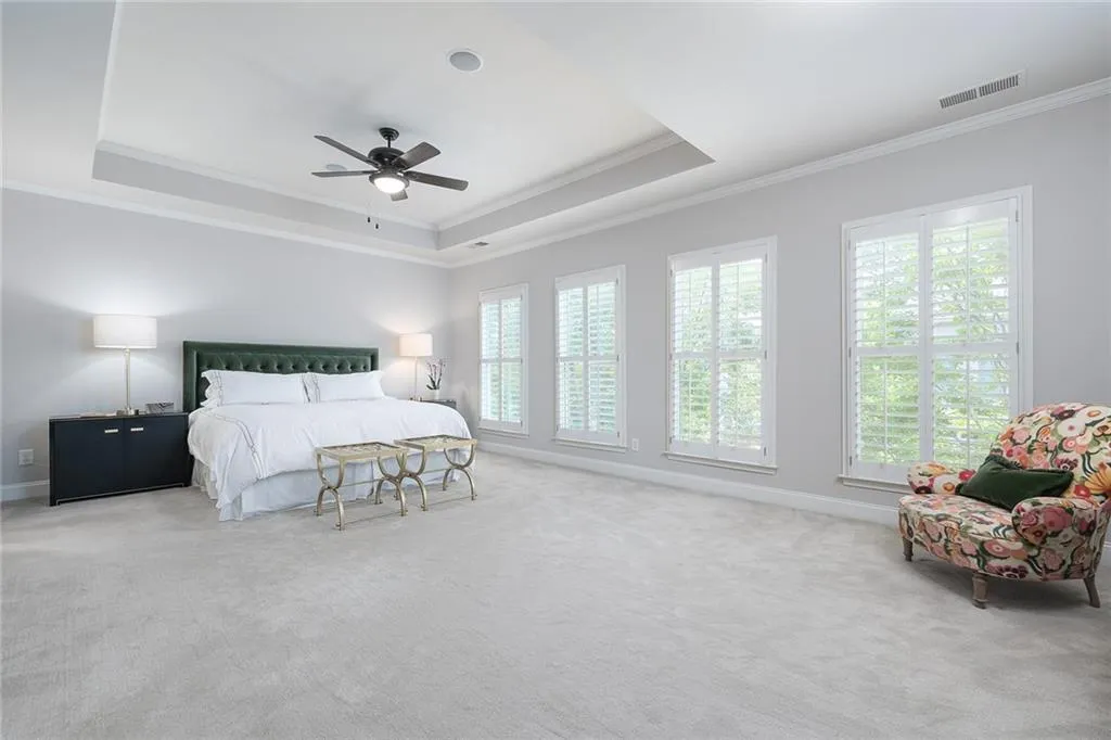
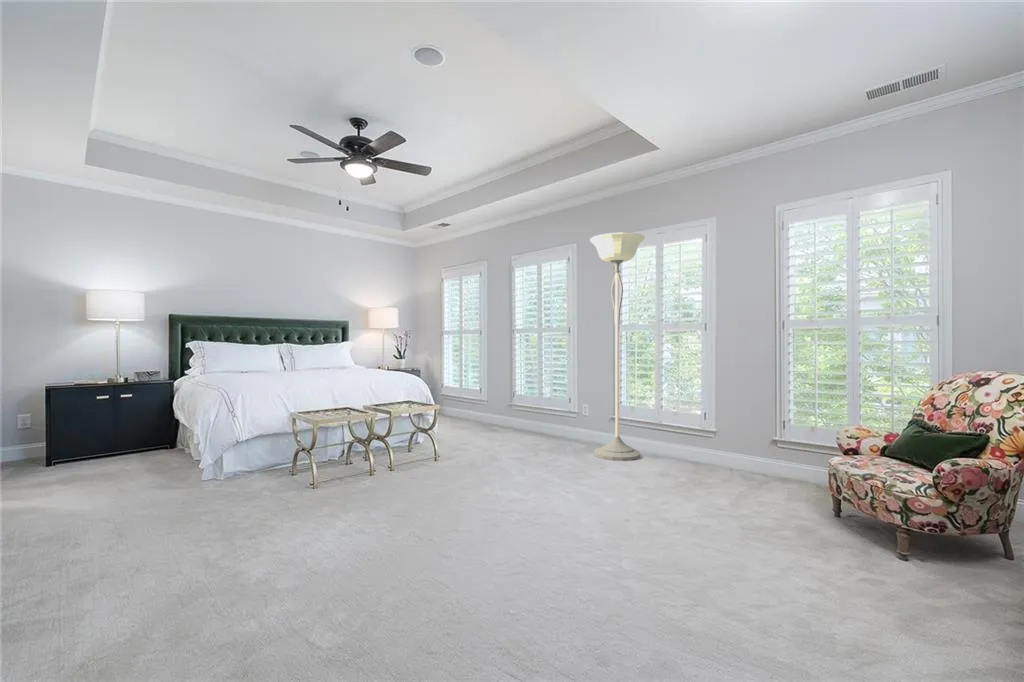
+ floor lamp [589,232,646,462]
